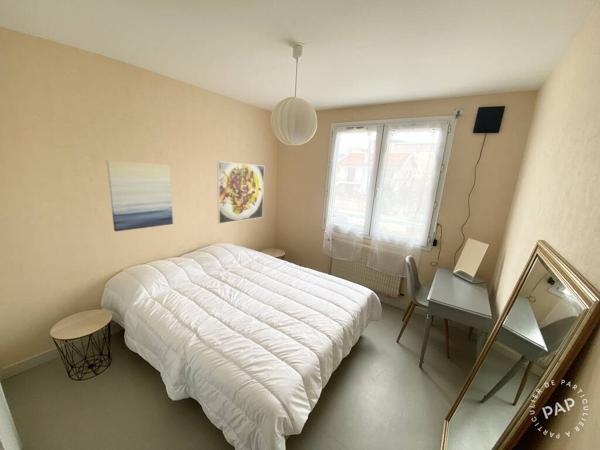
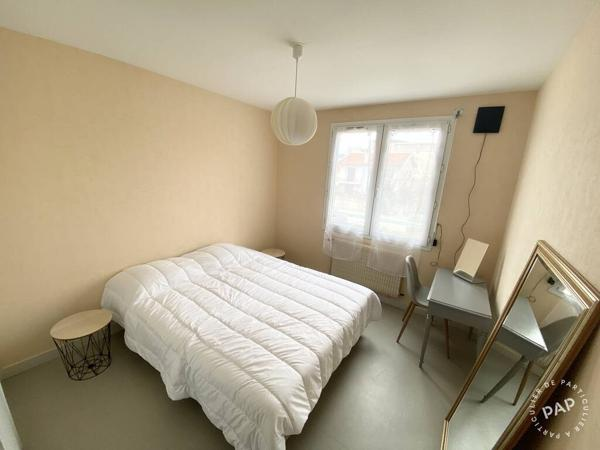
- wall art [106,159,174,232]
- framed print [216,160,265,225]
